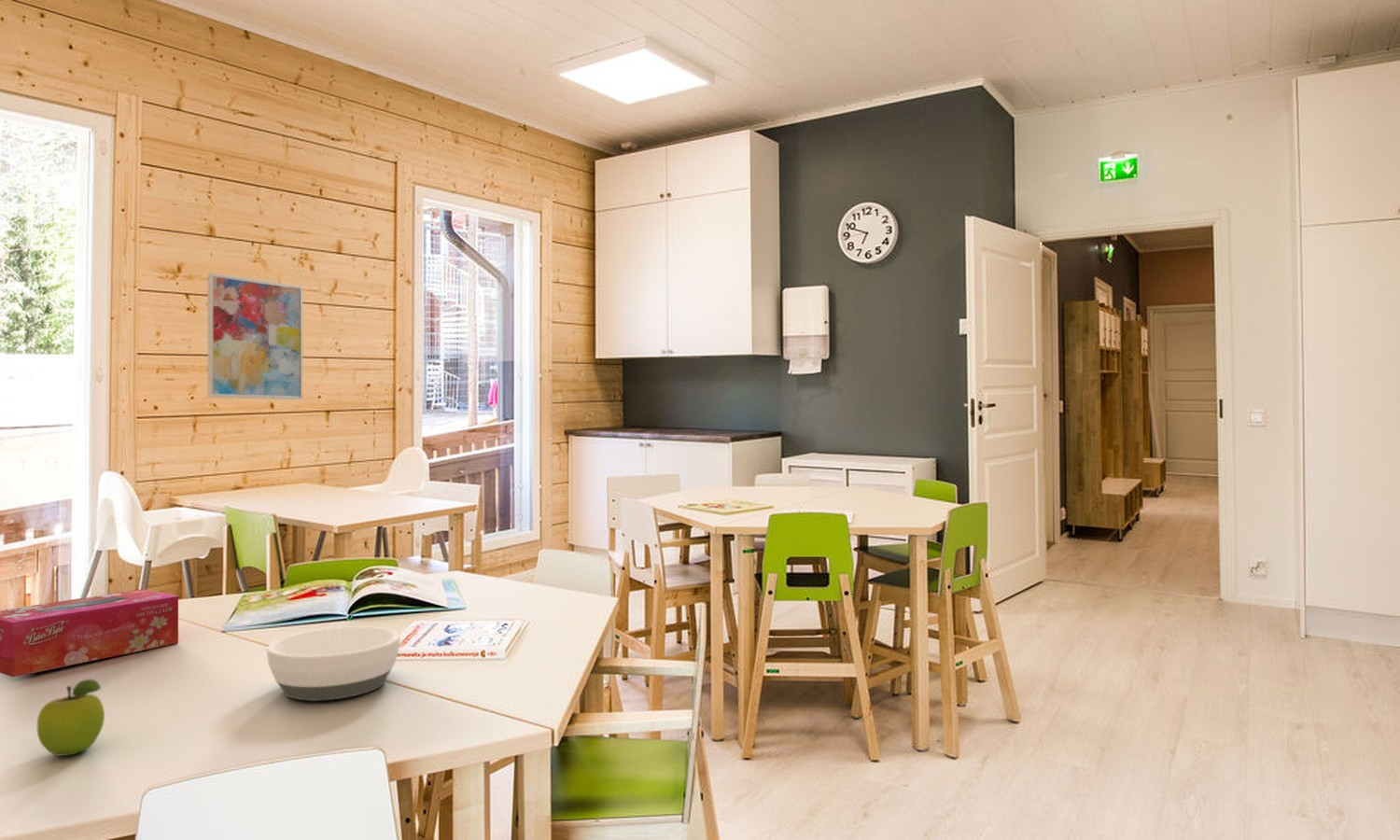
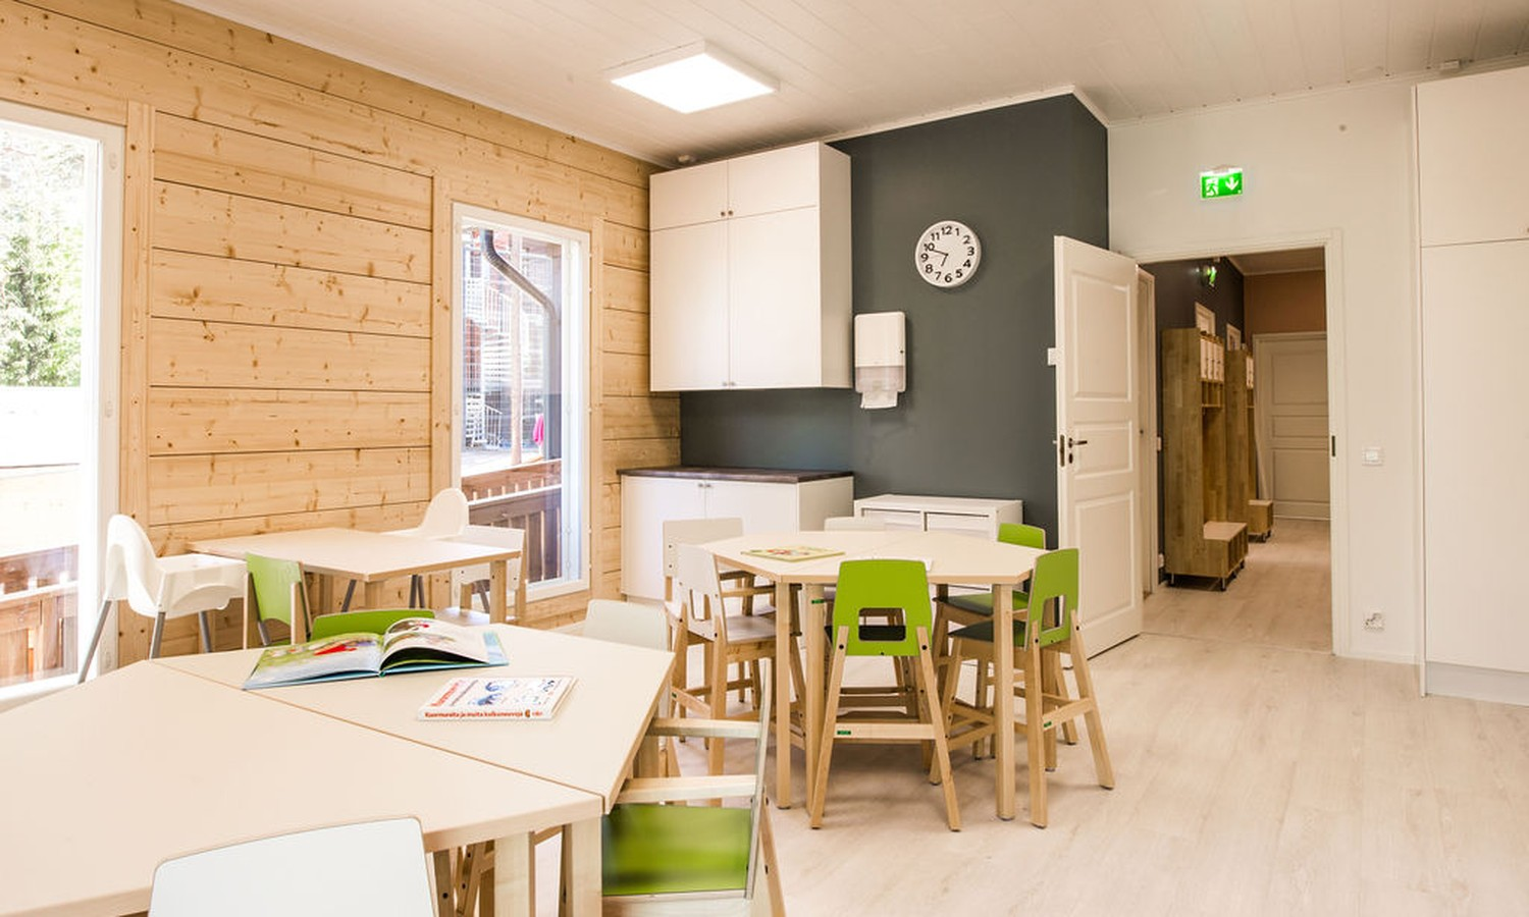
- fruit [36,679,105,757]
- tissue box [0,588,179,678]
- wall art [207,273,303,400]
- bowl [266,625,401,702]
